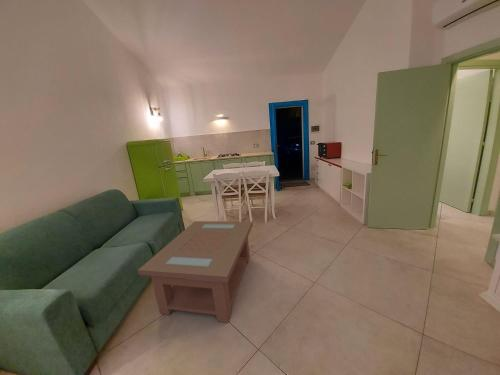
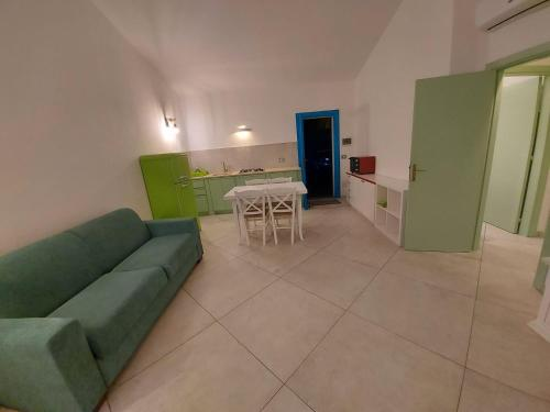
- coffee table [137,220,254,324]
